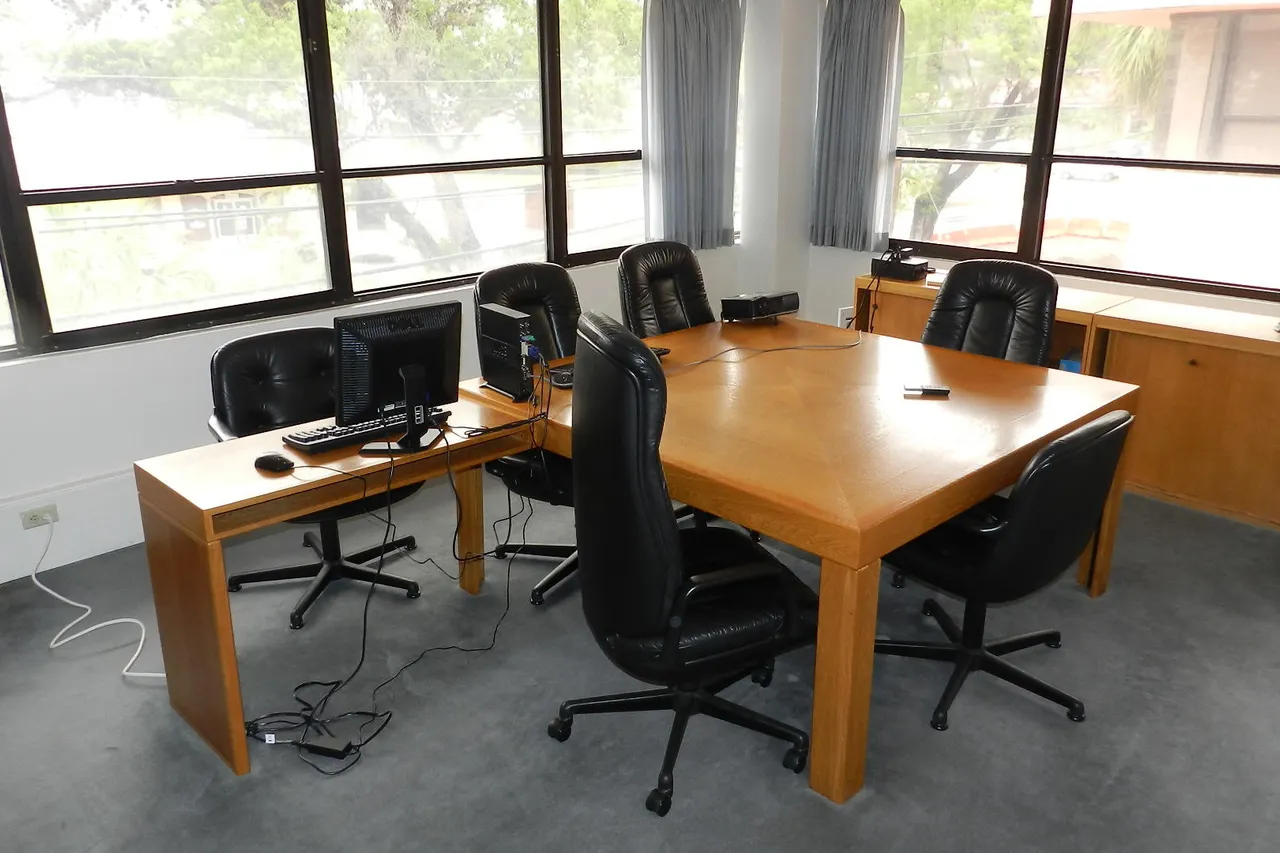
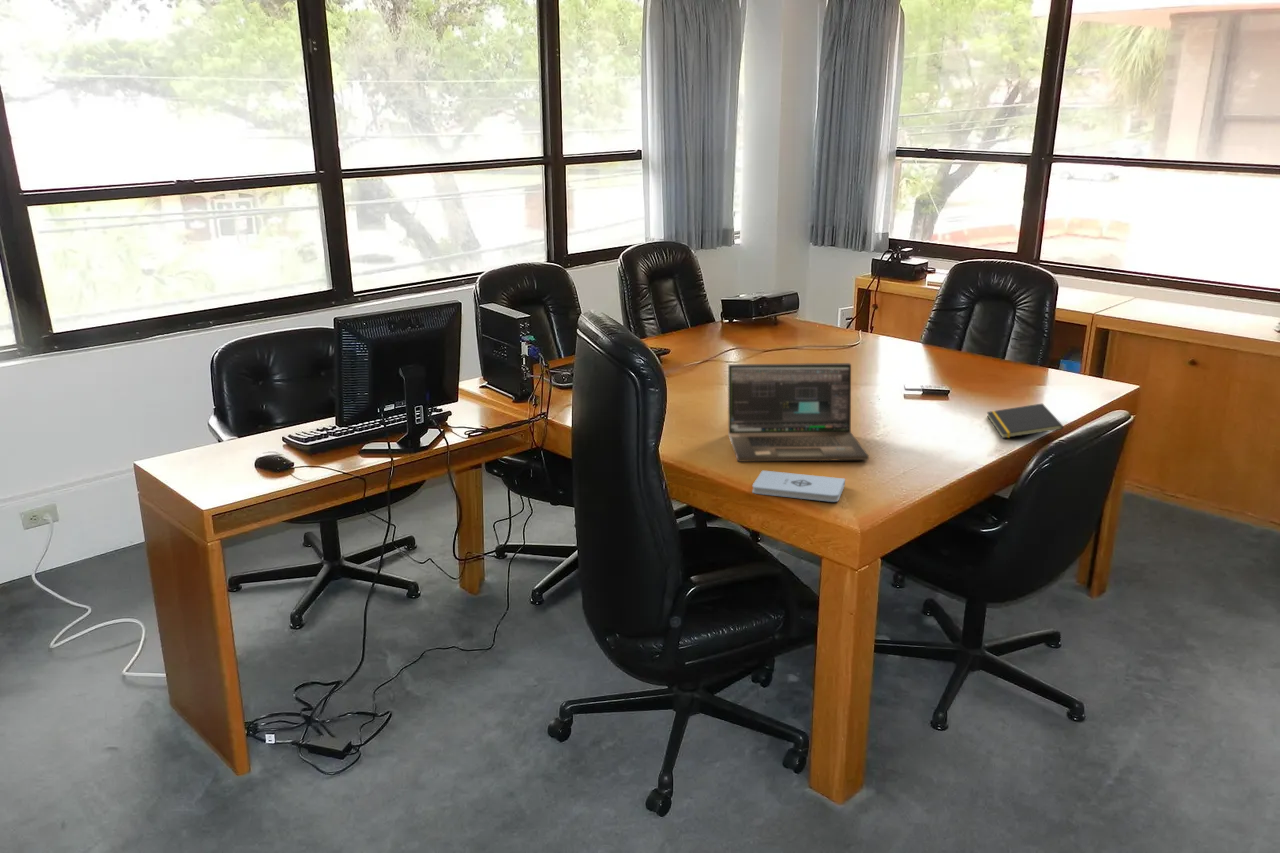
+ notepad [986,403,1064,439]
+ notepad [751,469,846,503]
+ laptop [727,362,870,463]
